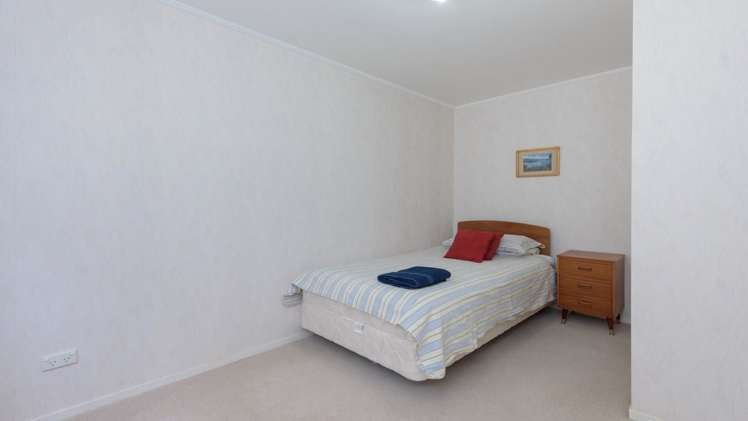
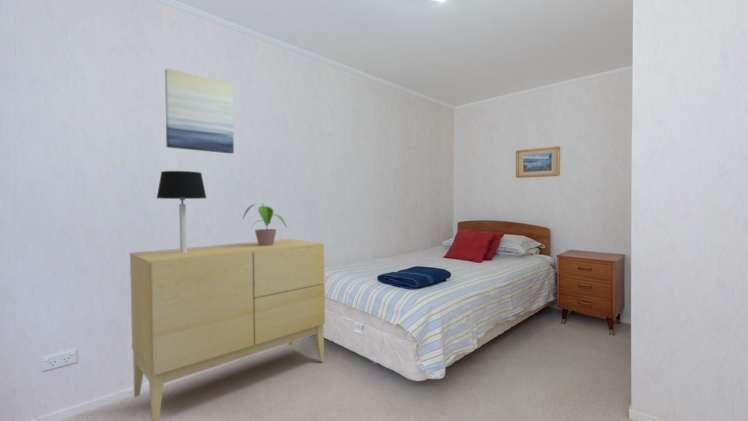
+ sideboard [129,238,326,421]
+ potted plant [241,203,288,246]
+ wall art [164,67,235,155]
+ table lamp [156,170,207,253]
